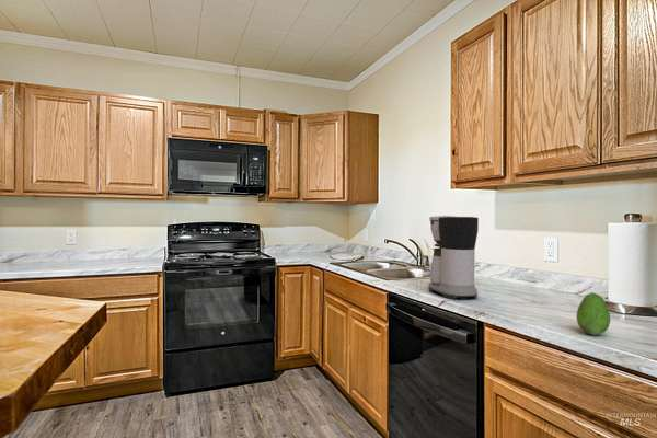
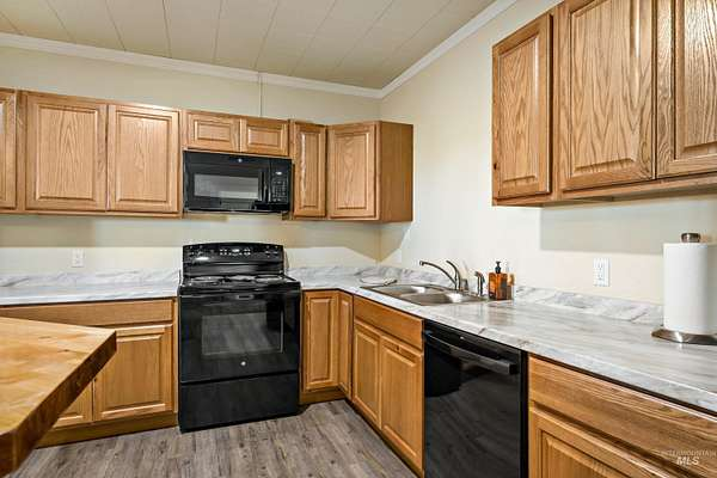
- fruit [575,291,611,336]
- coffee maker [427,215,480,300]
